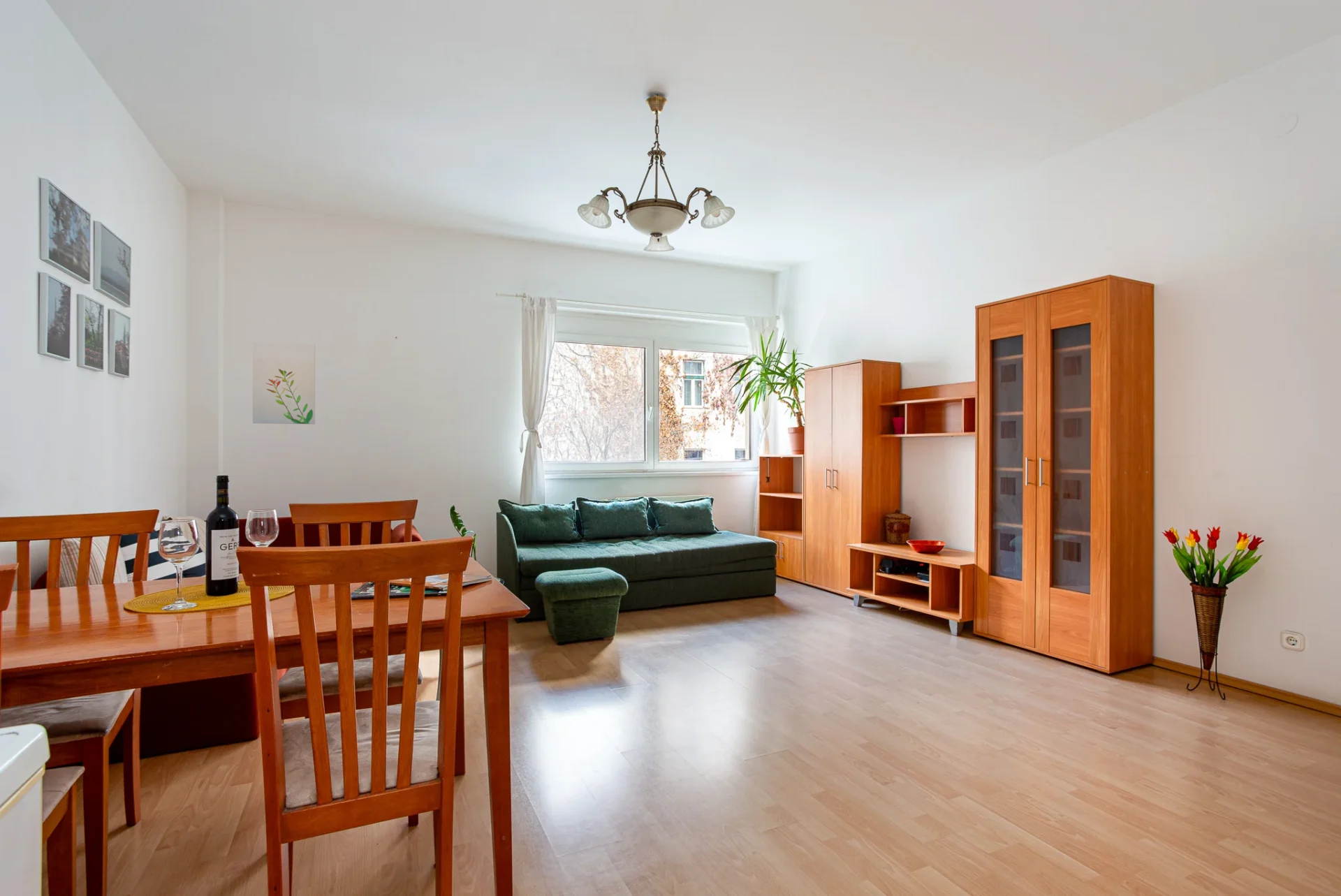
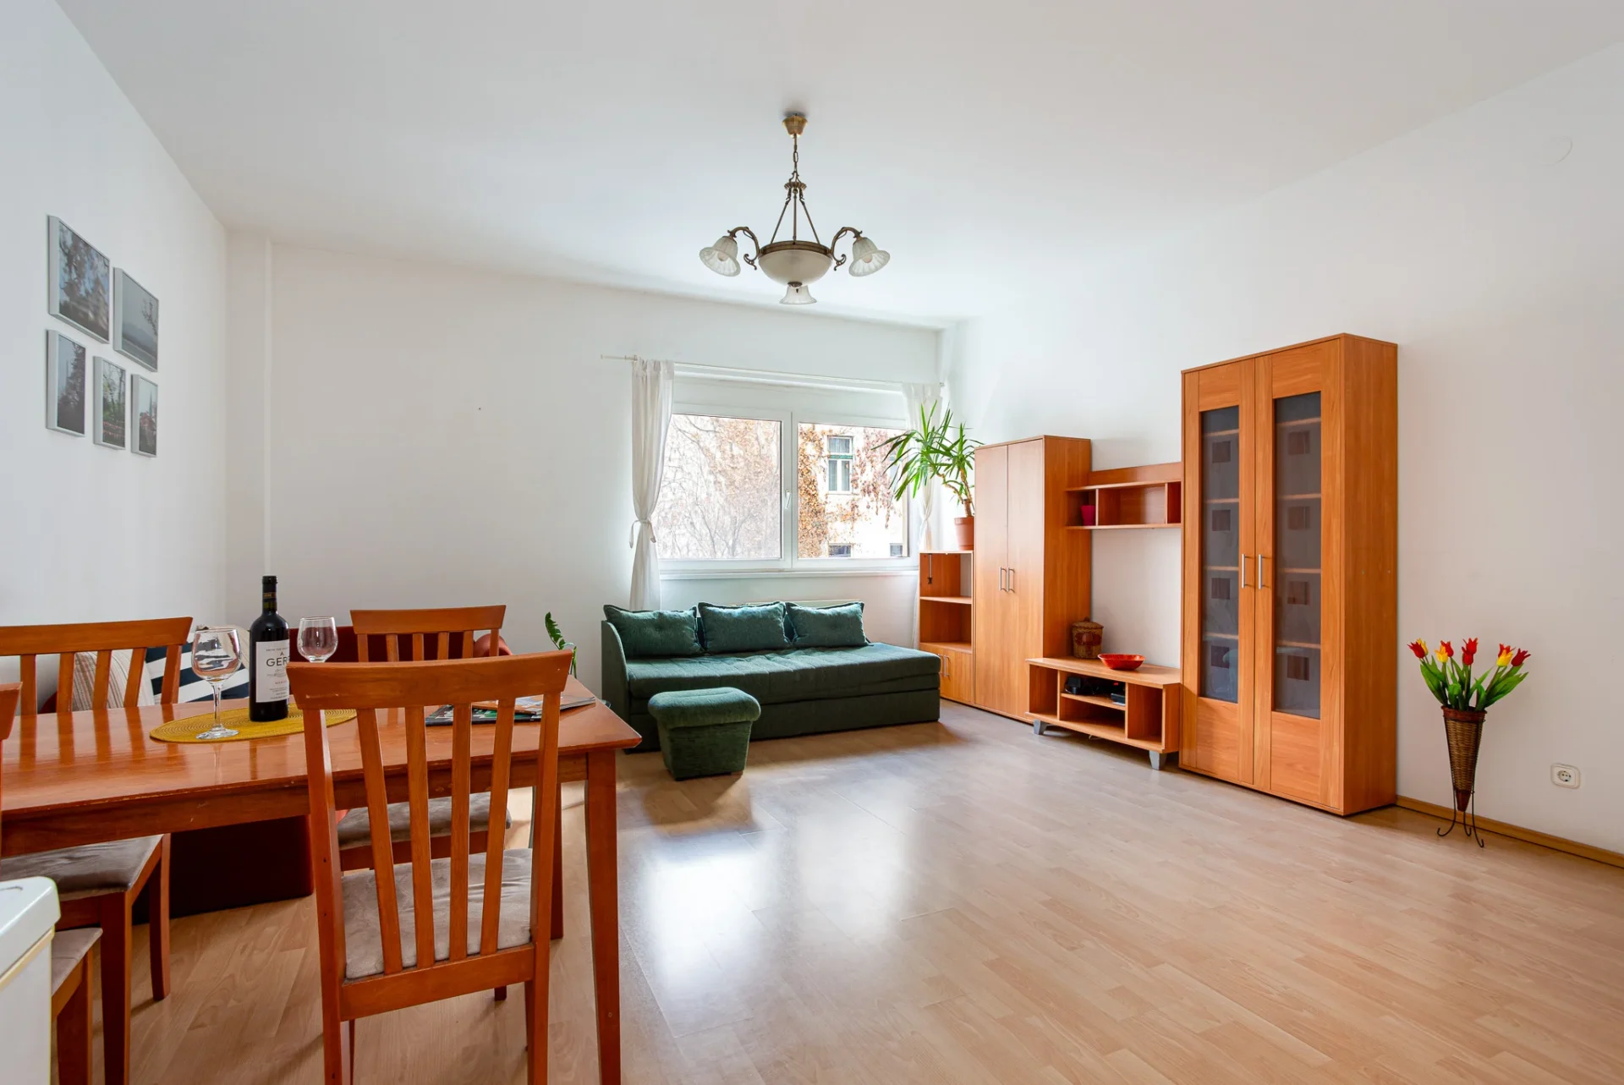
- wall art [252,340,316,425]
